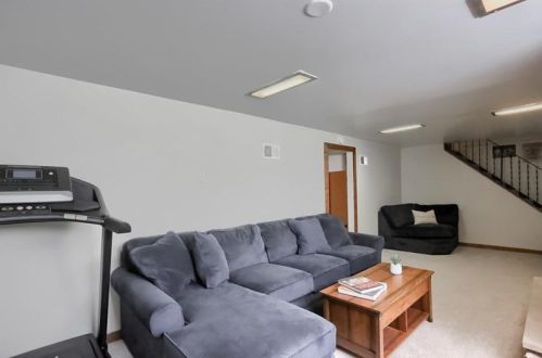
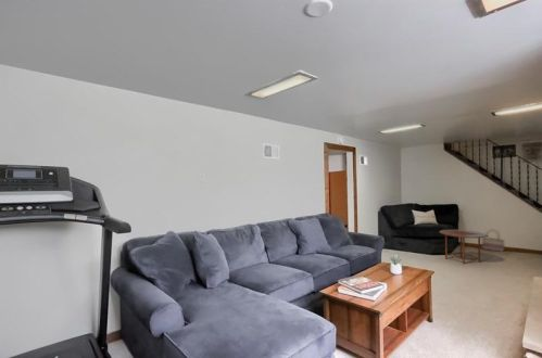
+ side table [438,229,488,265]
+ basket [480,228,506,253]
